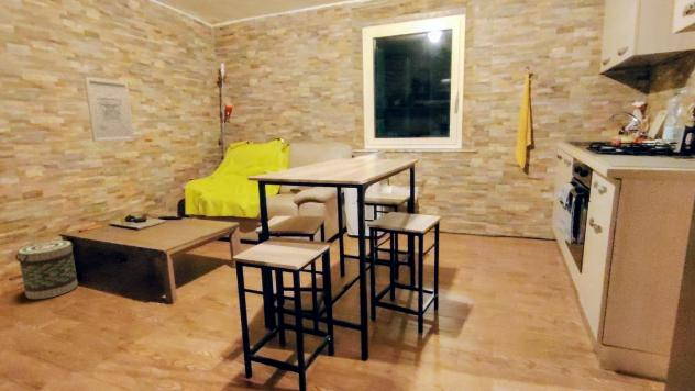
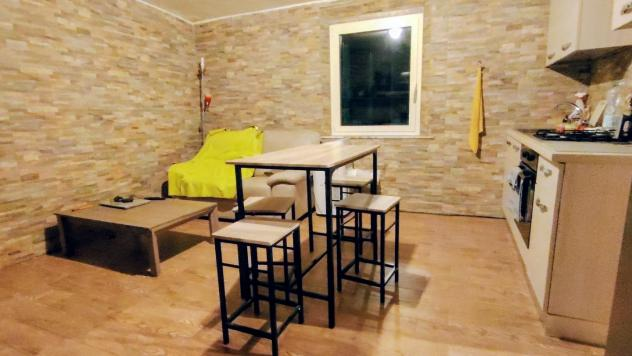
- basket [14,239,79,300]
- wall art [84,76,135,144]
